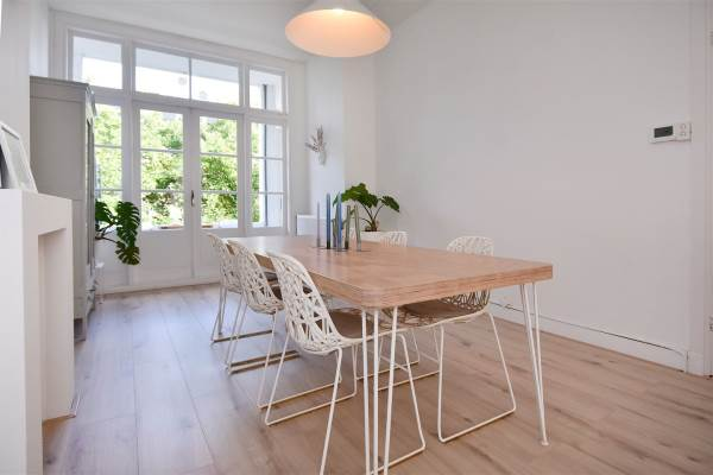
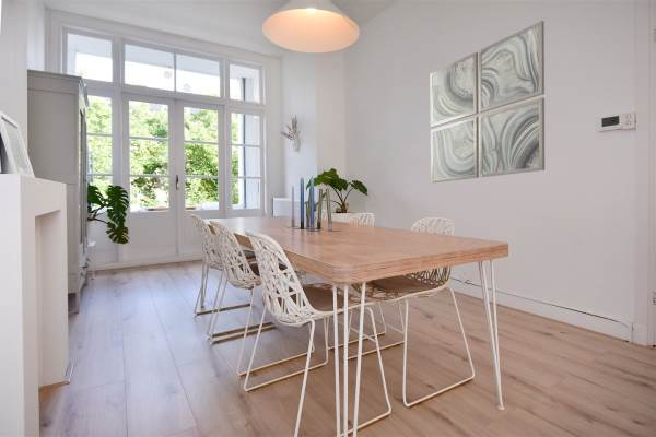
+ wall art [430,20,546,184]
